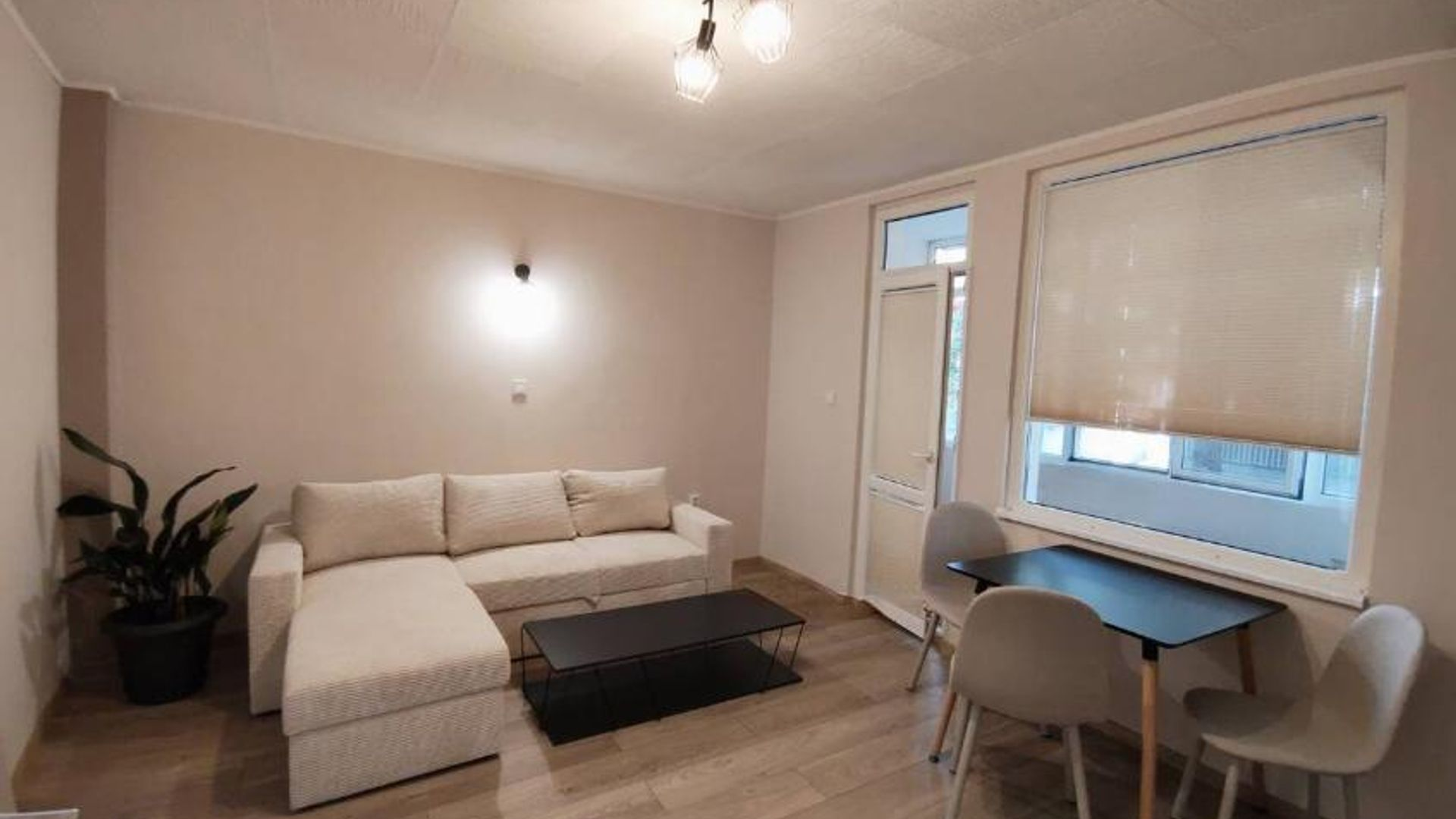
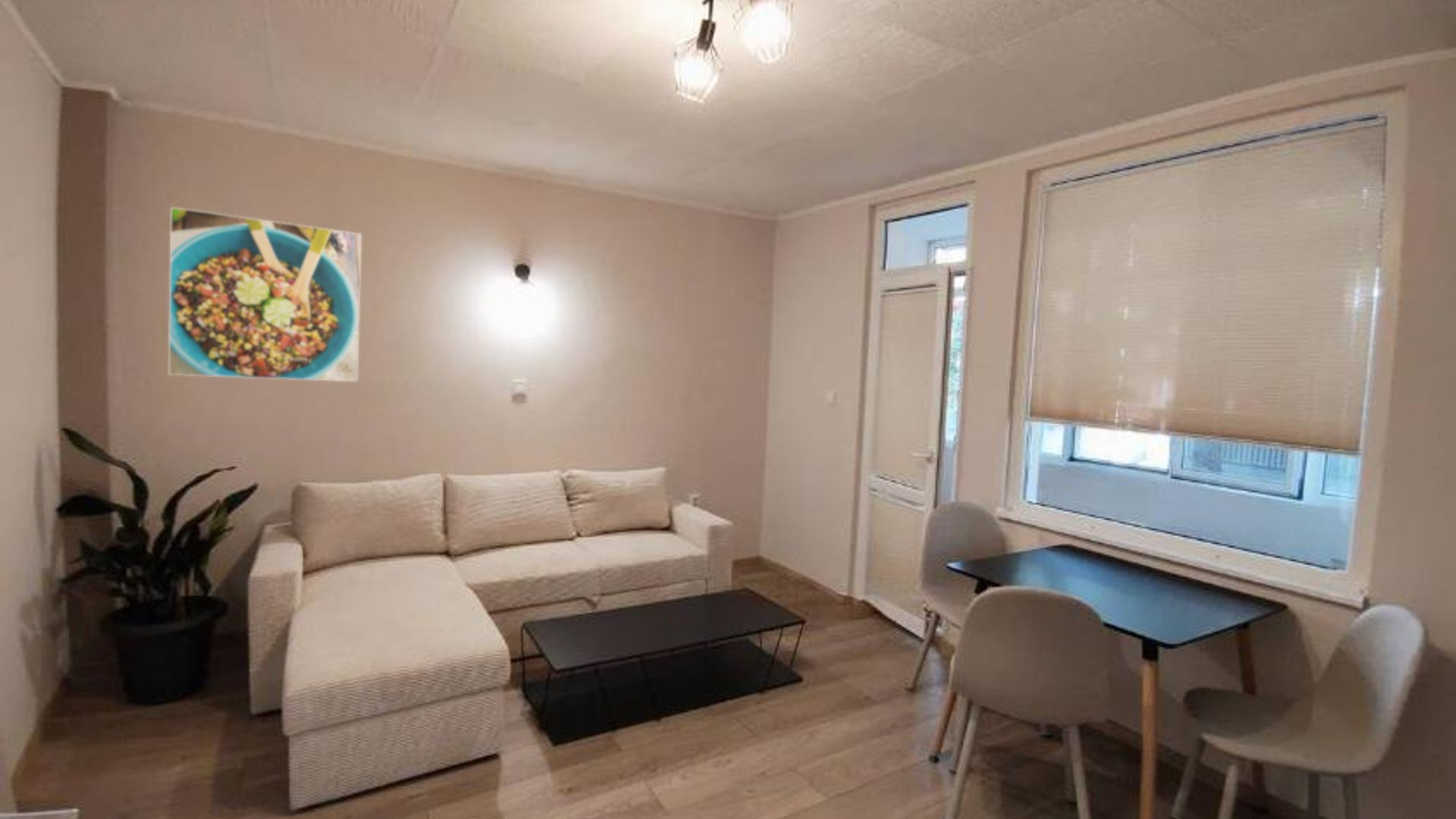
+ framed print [168,206,362,382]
